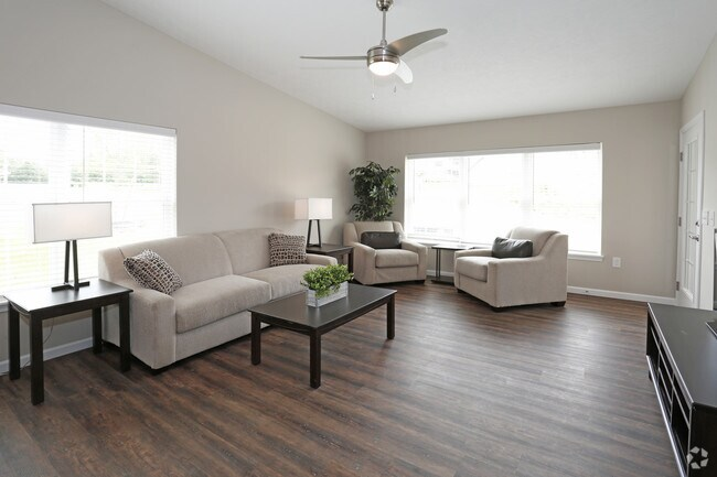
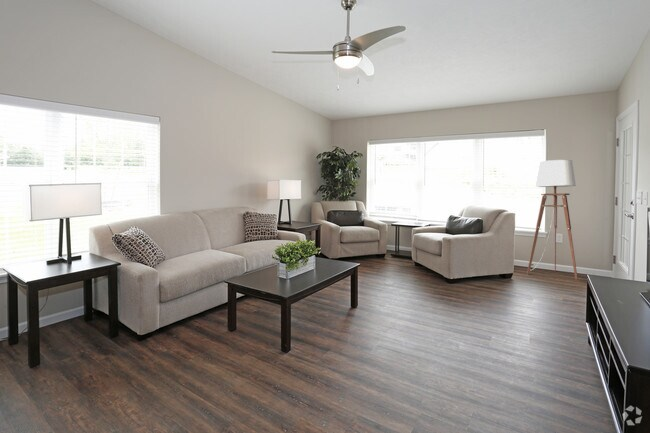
+ floor lamp [526,159,578,280]
